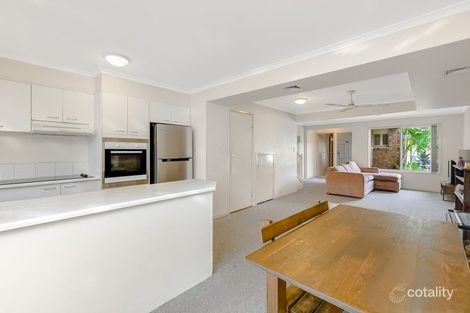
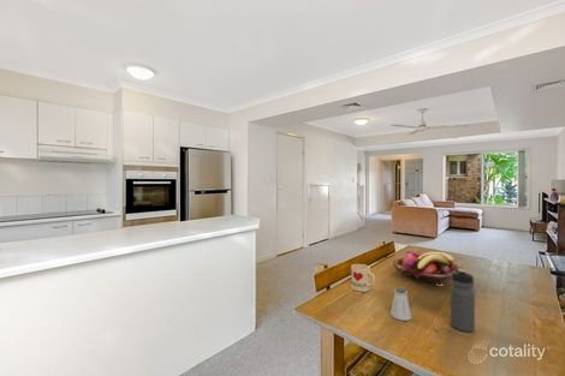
+ saltshaker [389,287,412,322]
+ water bottle [450,268,476,333]
+ fruit basket [392,250,464,285]
+ mug [350,263,376,293]
